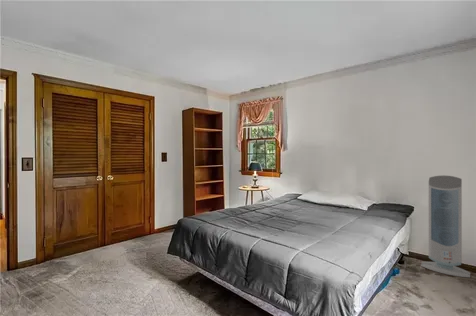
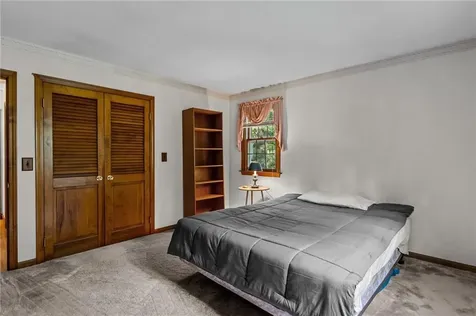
- air purifier [420,175,471,278]
